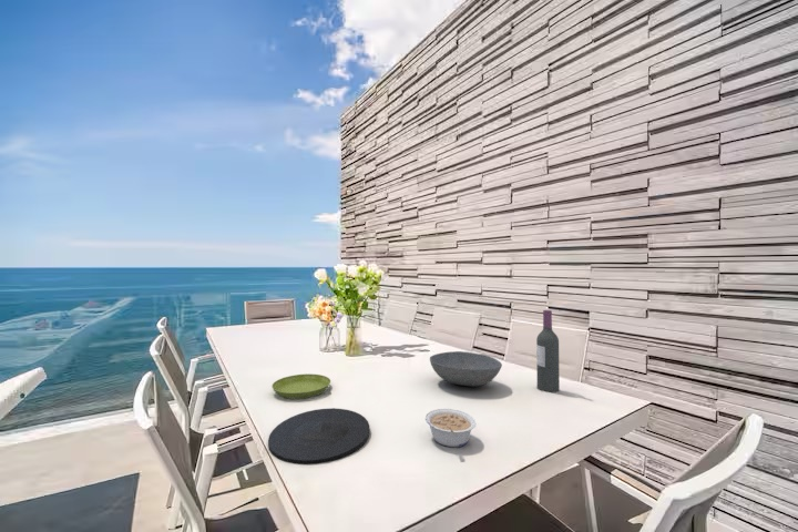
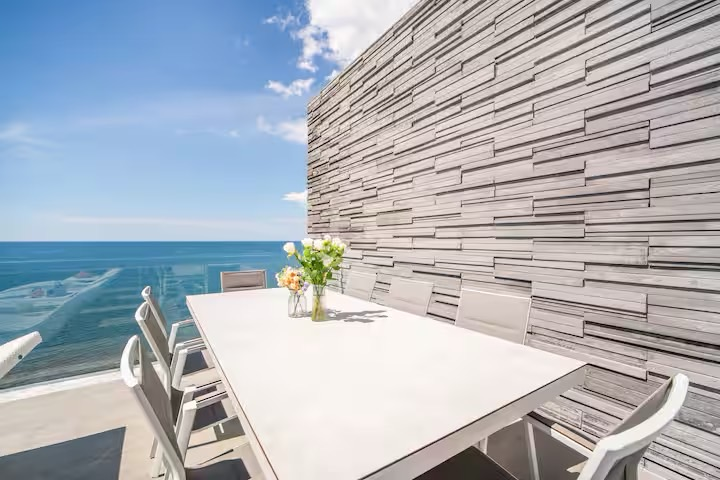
- legume [424,408,477,448]
- plate [267,407,370,466]
- saucer [270,374,331,400]
- wine bottle [535,309,561,393]
- bowl [429,350,503,387]
